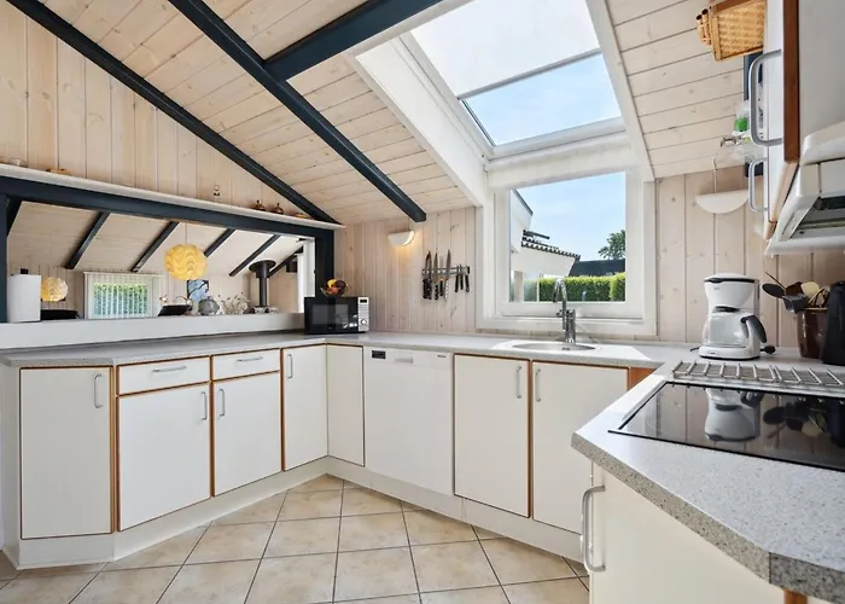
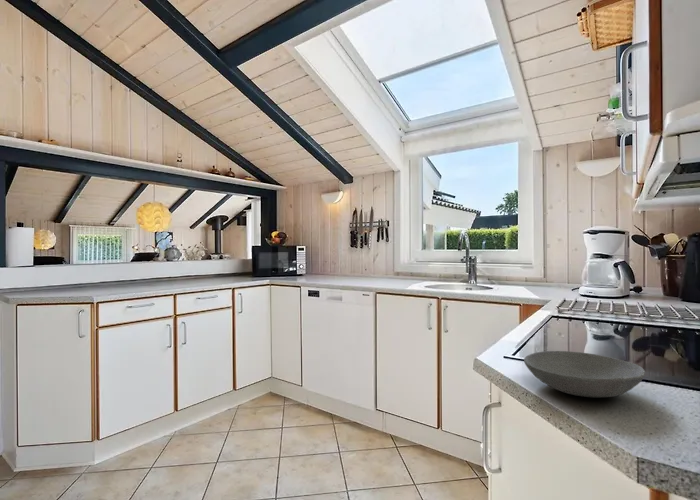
+ bowl [523,350,646,398]
